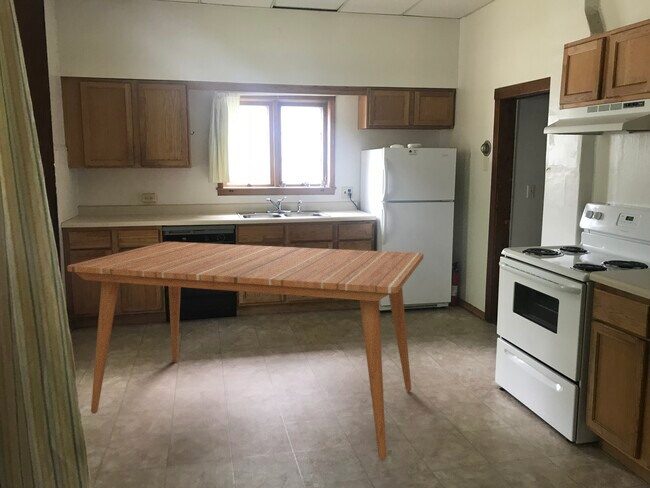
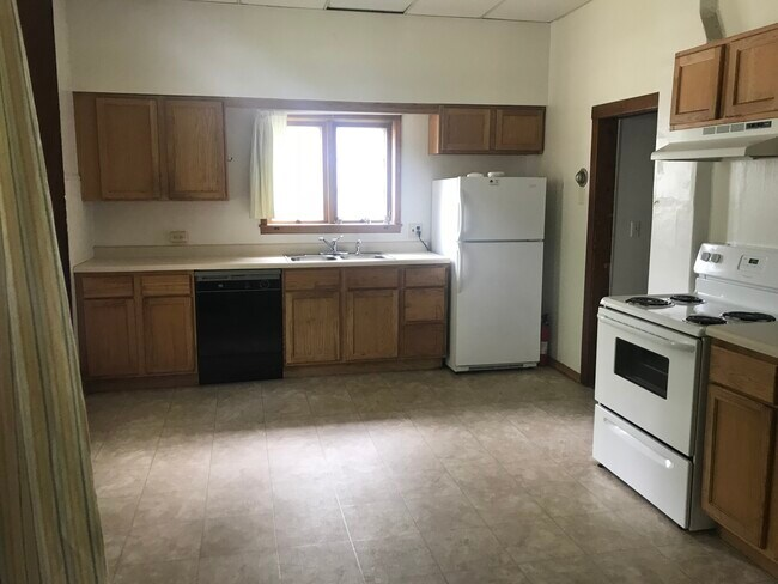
- dining table [67,241,424,460]
